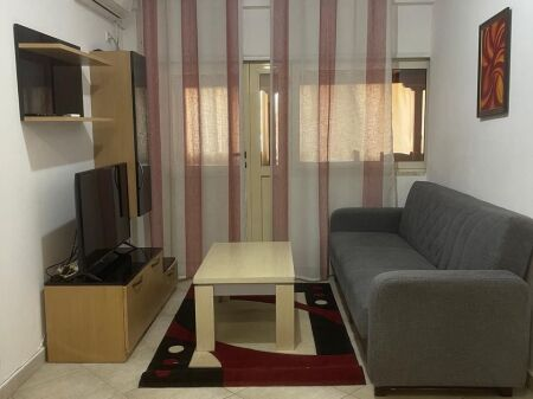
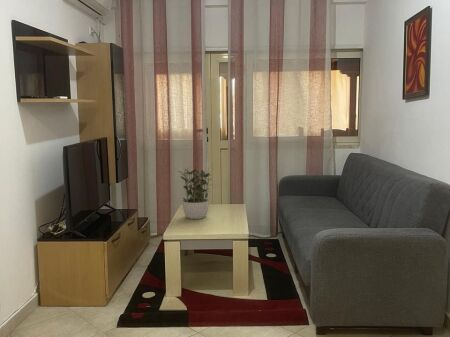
+ potted plant [177,166,212,220]
